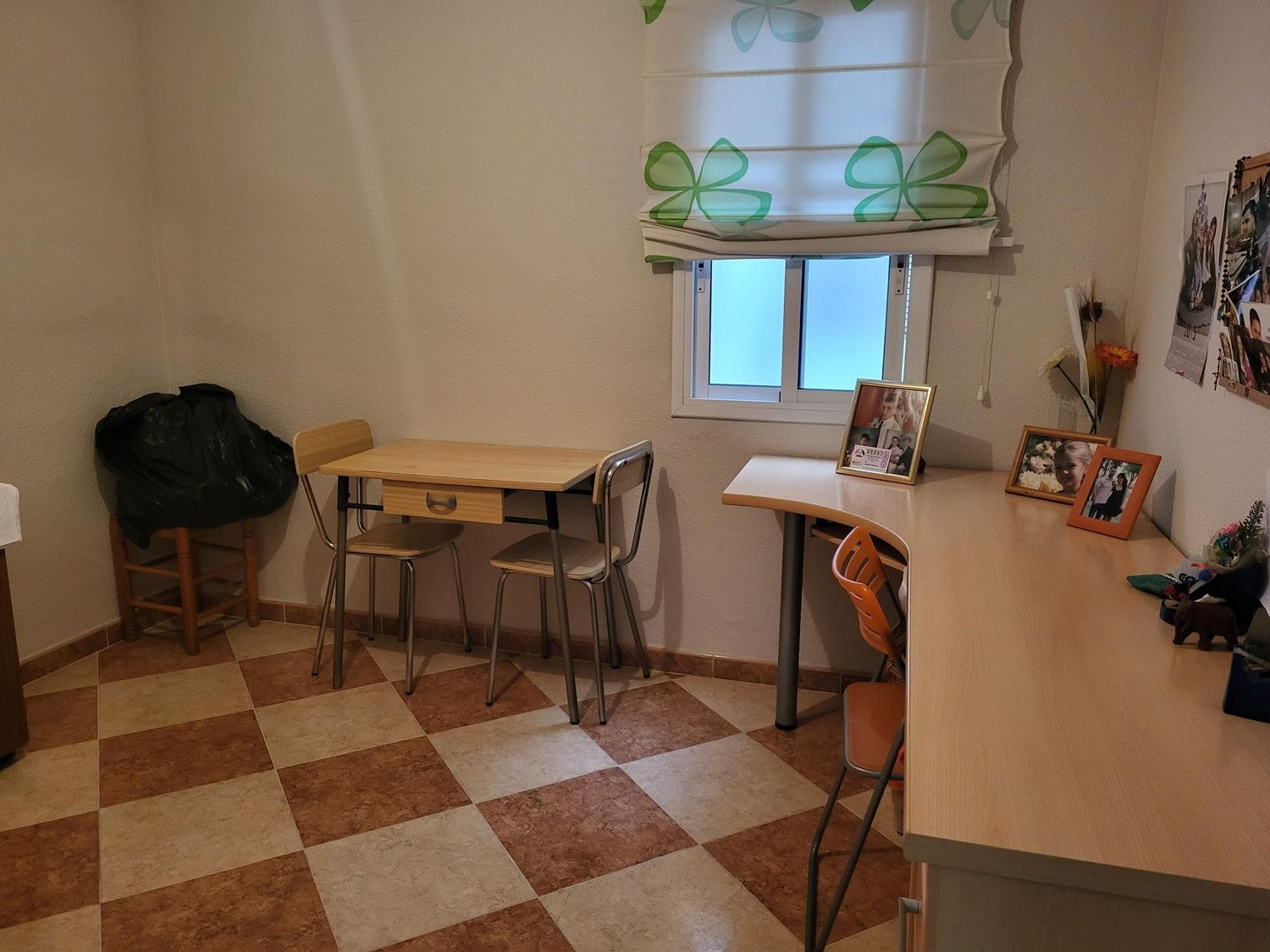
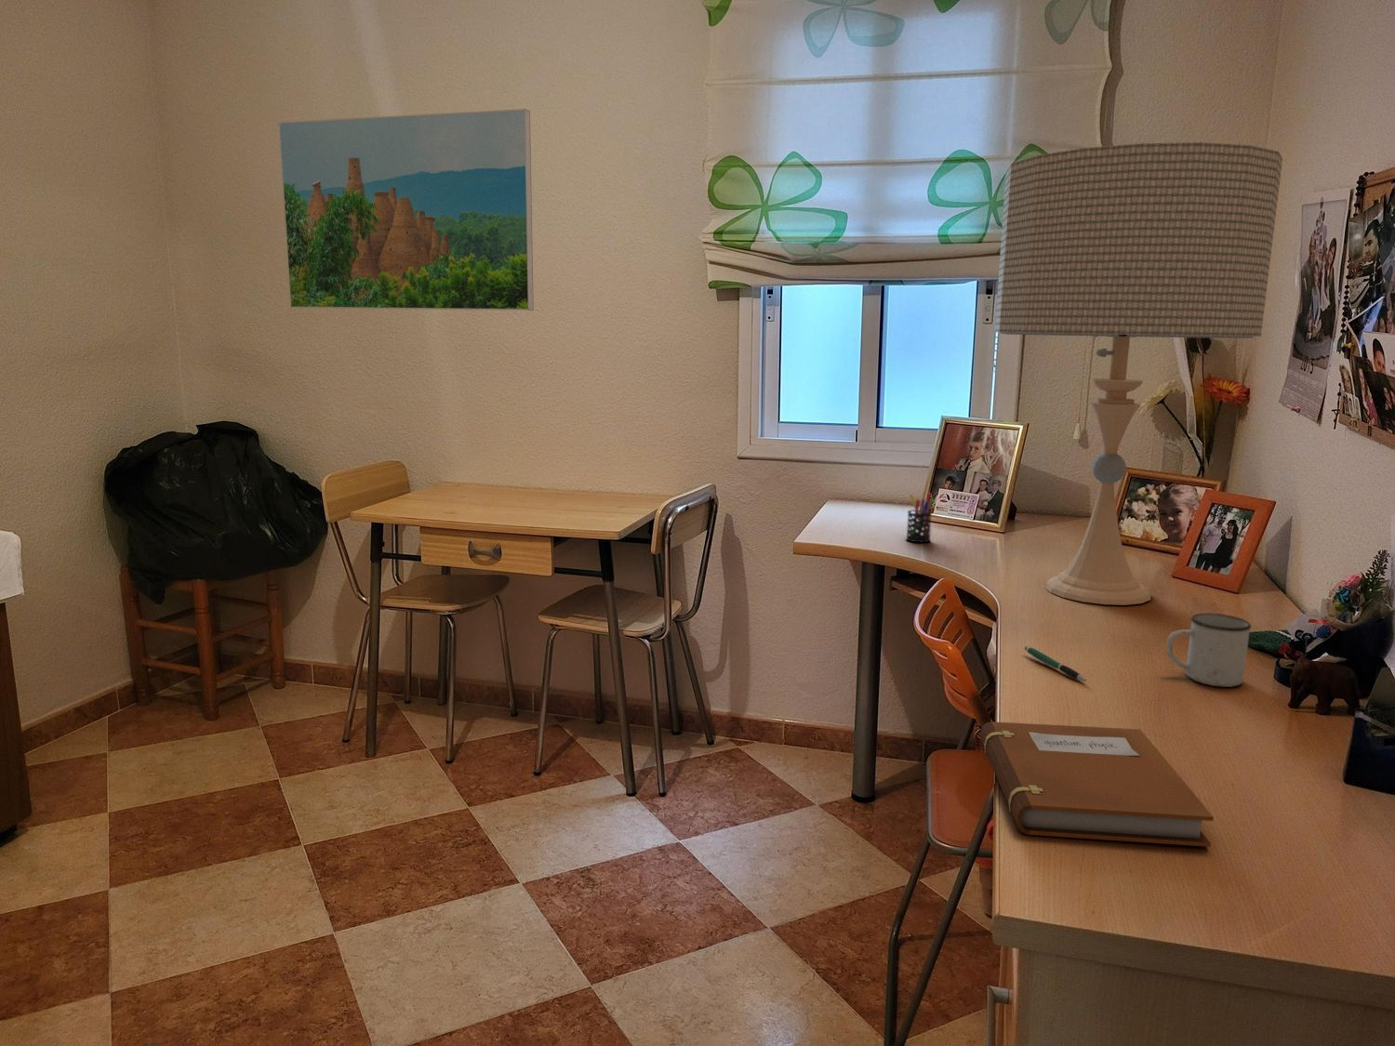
+ mug [1167,613,1252,688]
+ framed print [277,108,535,311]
+ desk lamp [994,142,1283,607]
+ pen [1024,645,1086,682]
+ notebook [980,721,1215,848]
+ pen holder [905,492,936,543]
